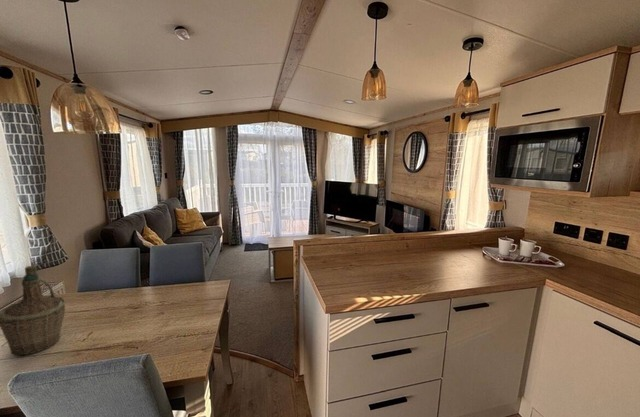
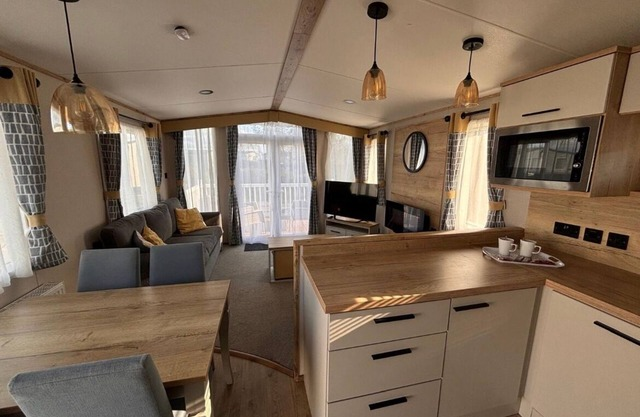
- bottle [0,265,67,356]
